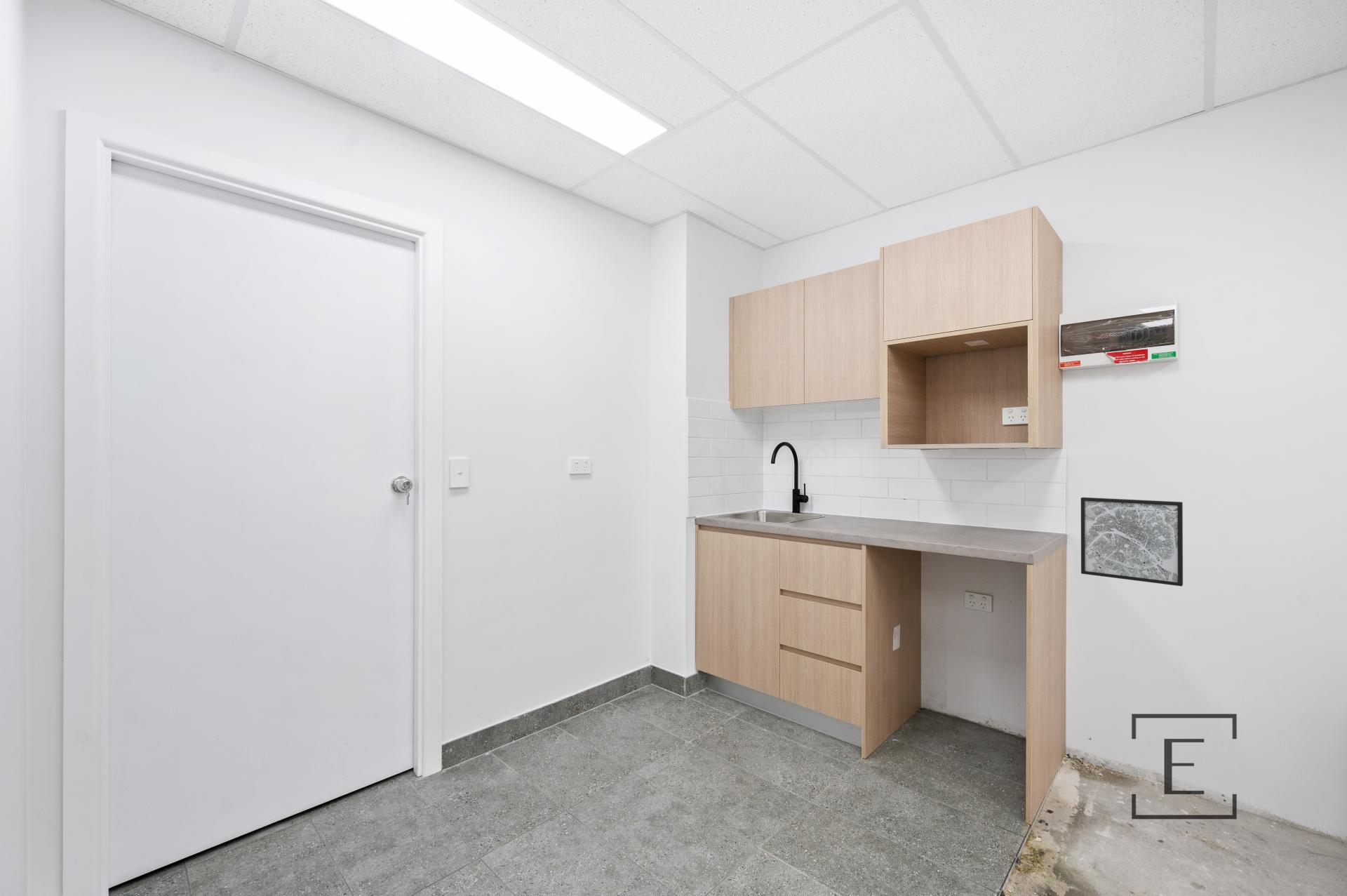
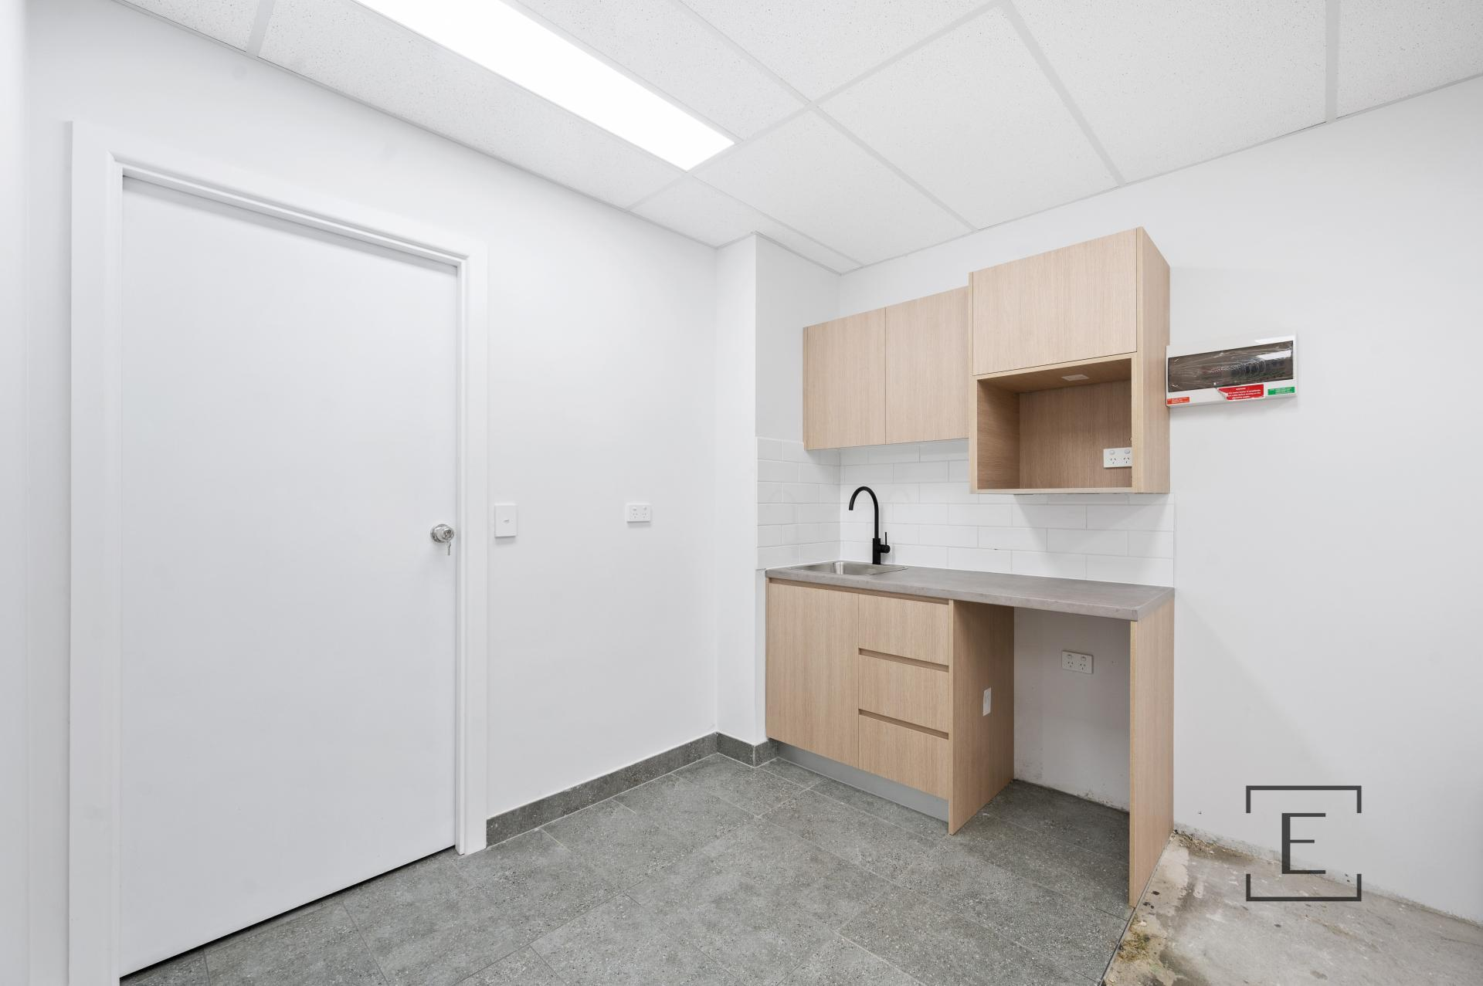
- wall art [1080,497,1184,587]
